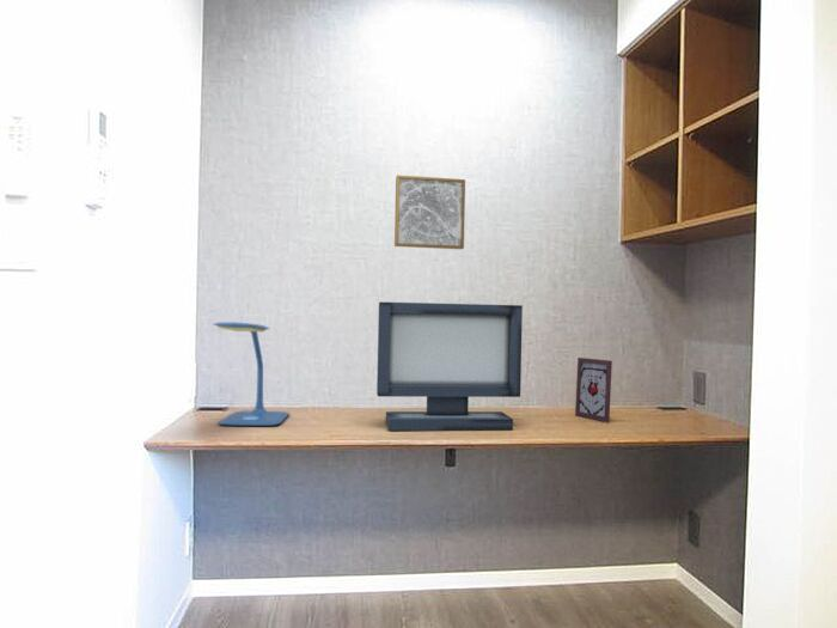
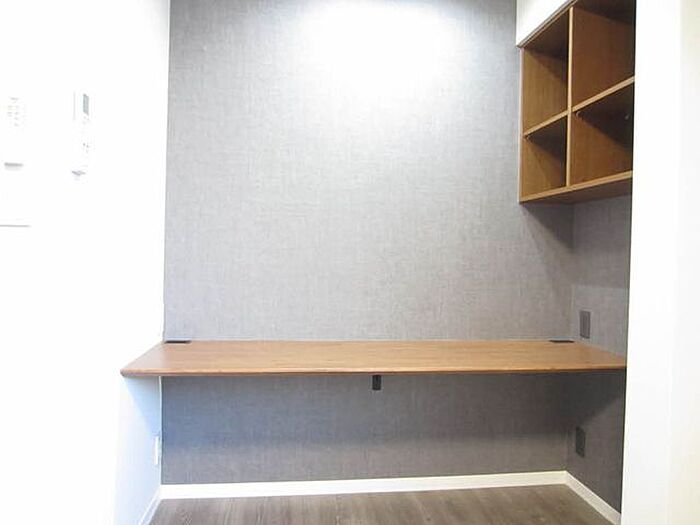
- desk lamp [213,321,291,427]
- wall art [393,173,466,250]
- picture frame [574,356,613,423]
- monitor [375,300,524,432]
